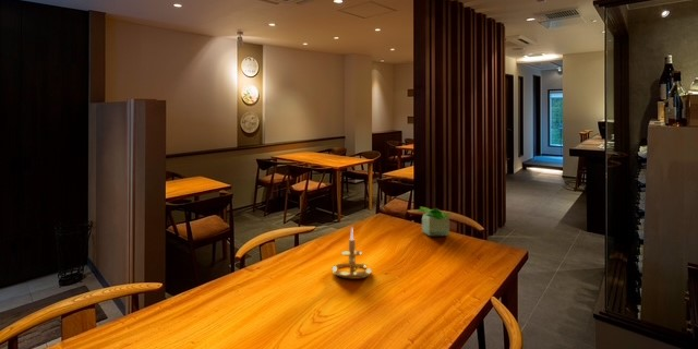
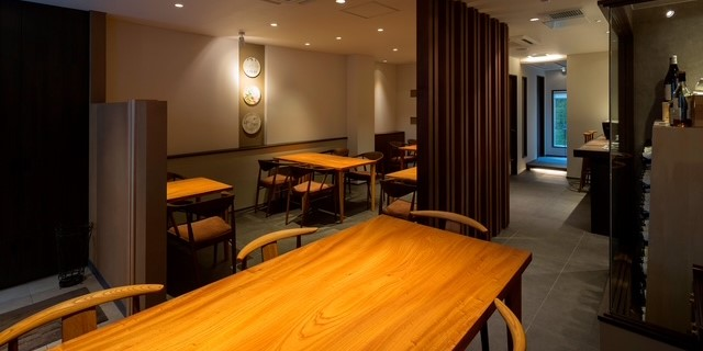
- candle holder [332,226,373,280]
- potted plant [414,206,454,237]
